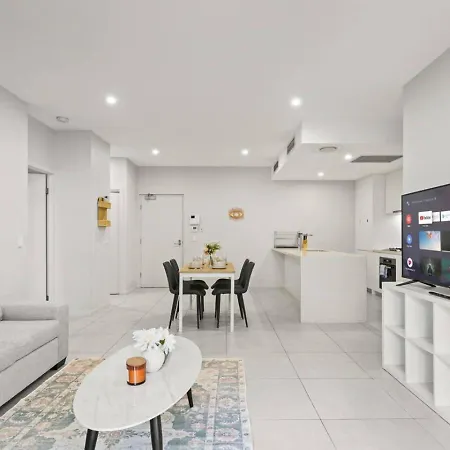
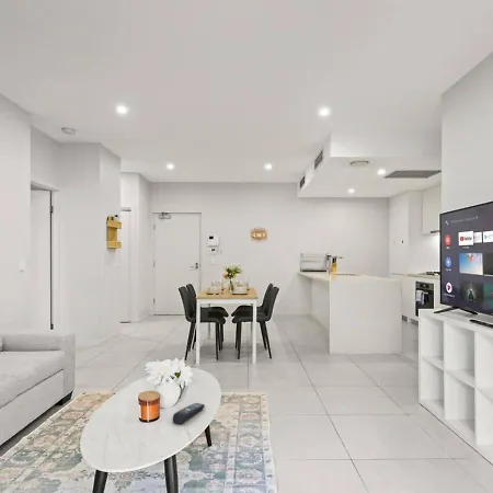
+ remote control [172,402,206,425]
